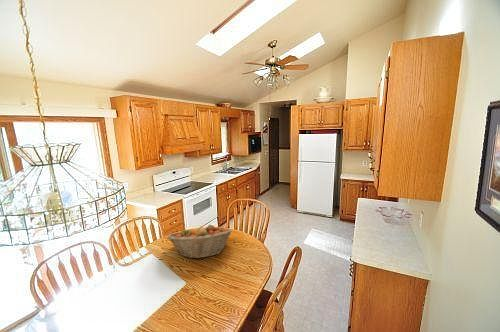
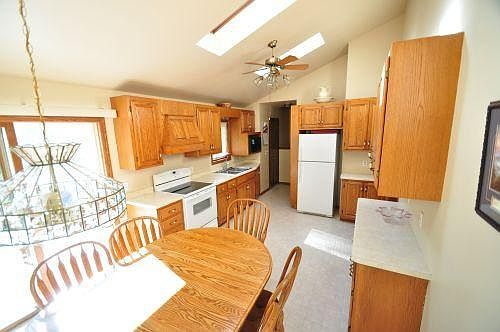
- fruit basket [166,224,233,259]
